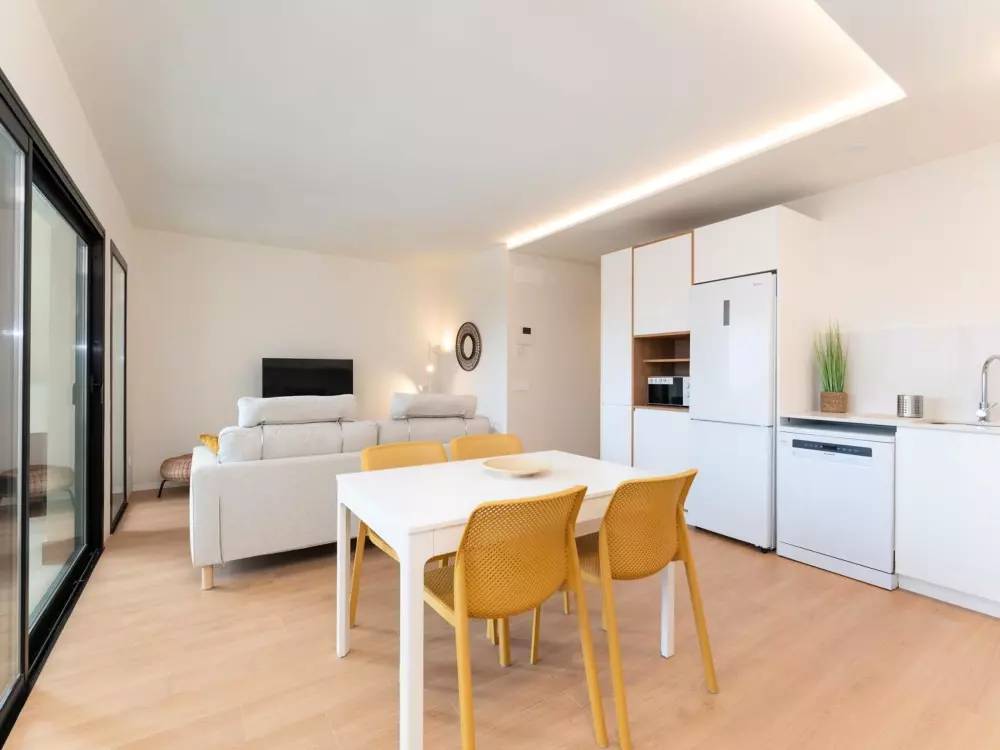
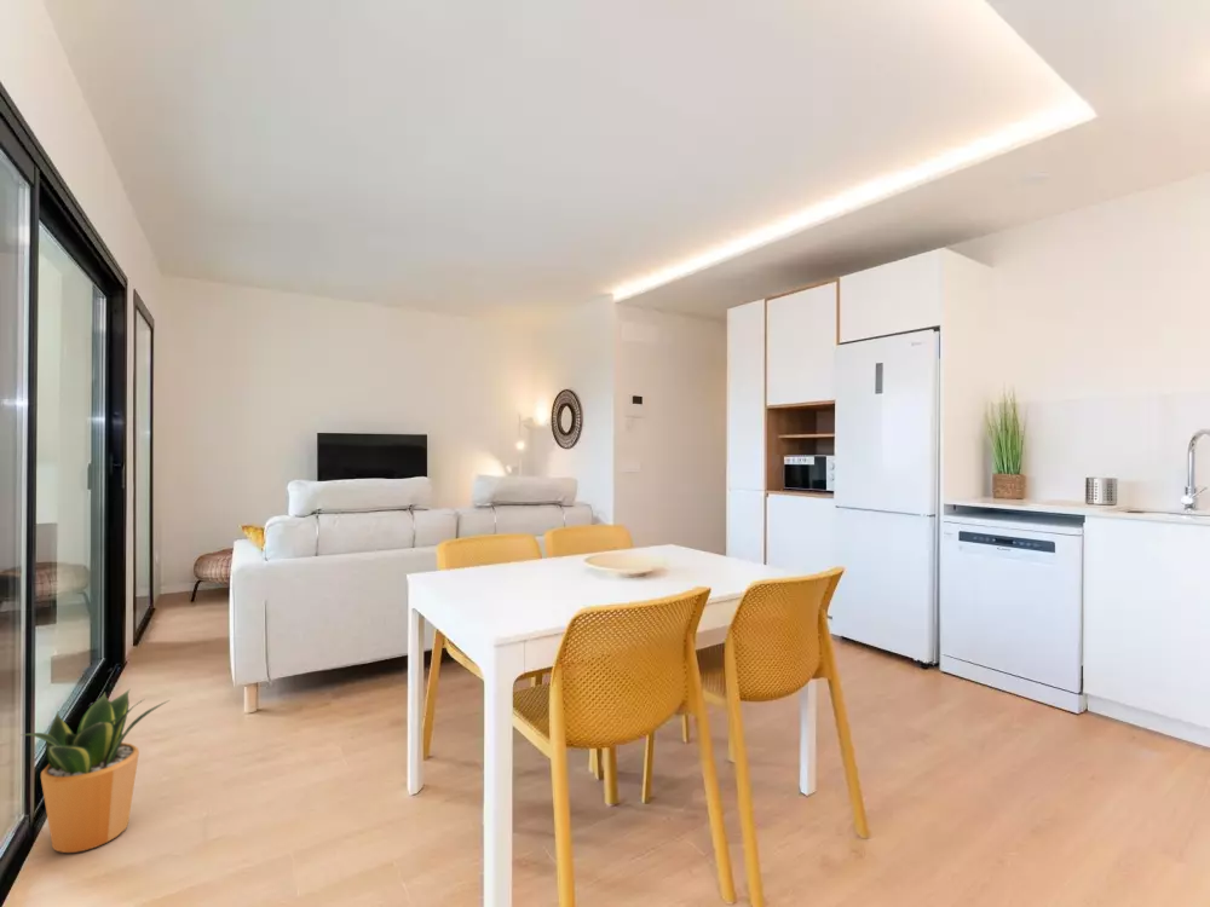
+ potted plant [21,688,171,854]
